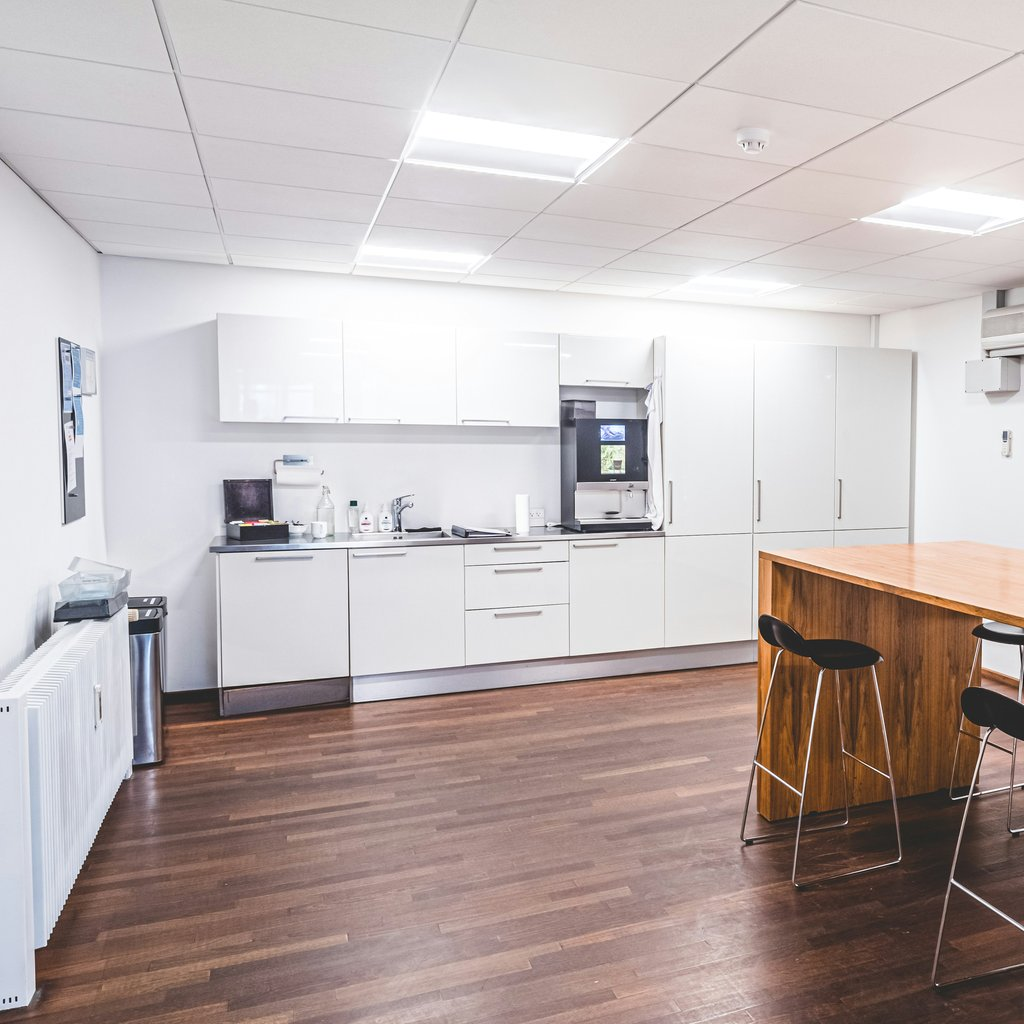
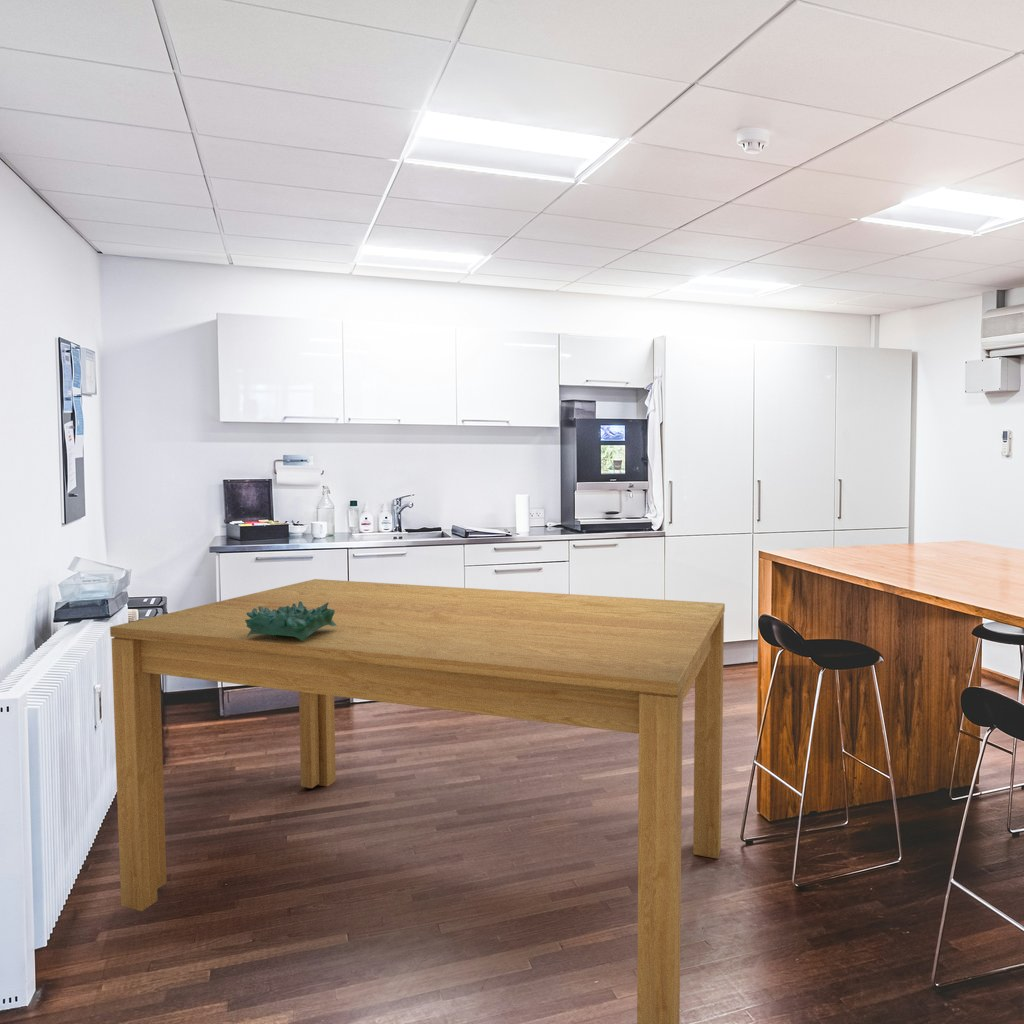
+ decorative bowl [245,601,337,641]
+ dining table [109,578,726,1024]
